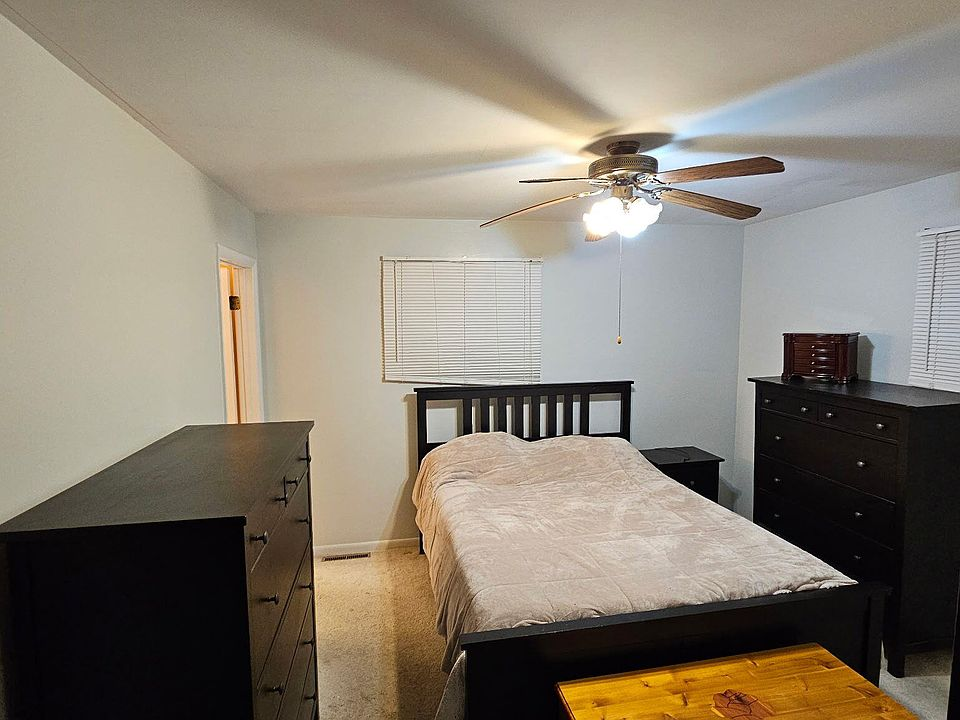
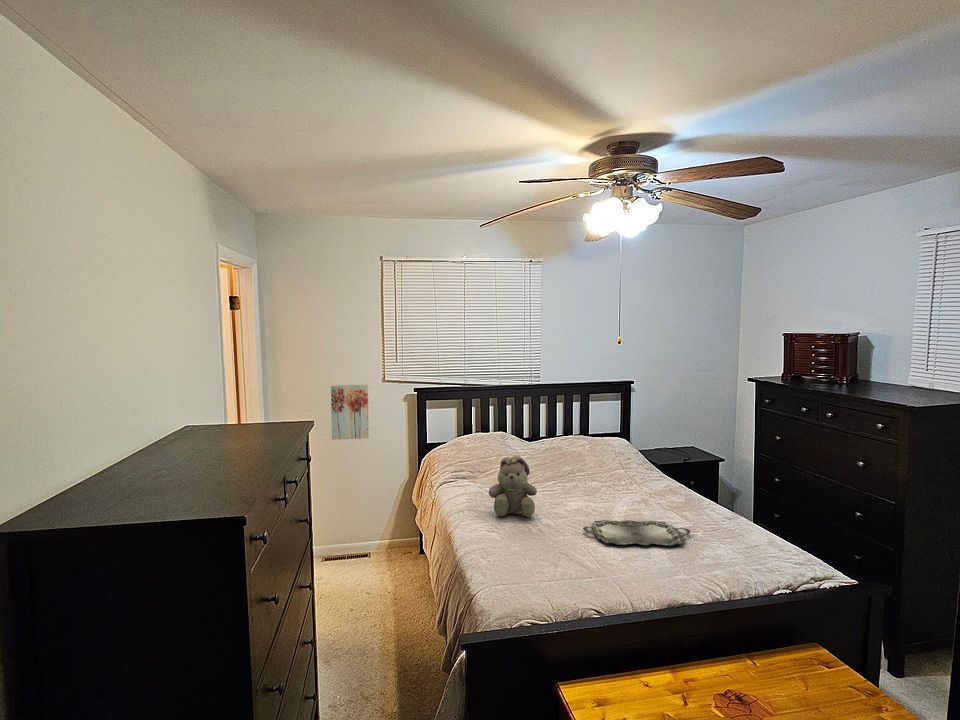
+ wall art [330,384,370,441]
+ teddy bear [488,455,538,518]
+ serving tray [582,519,692,546]
